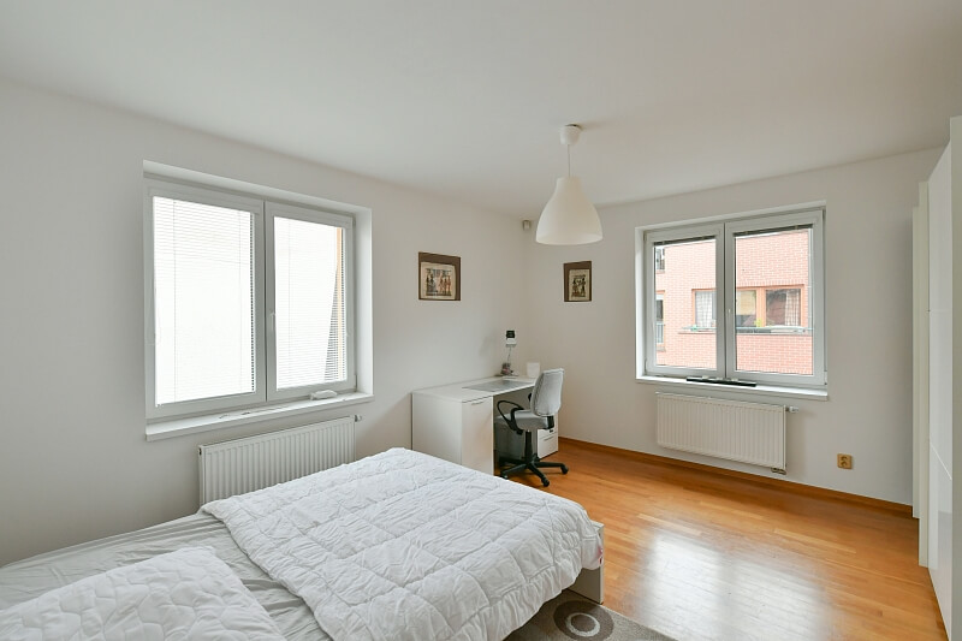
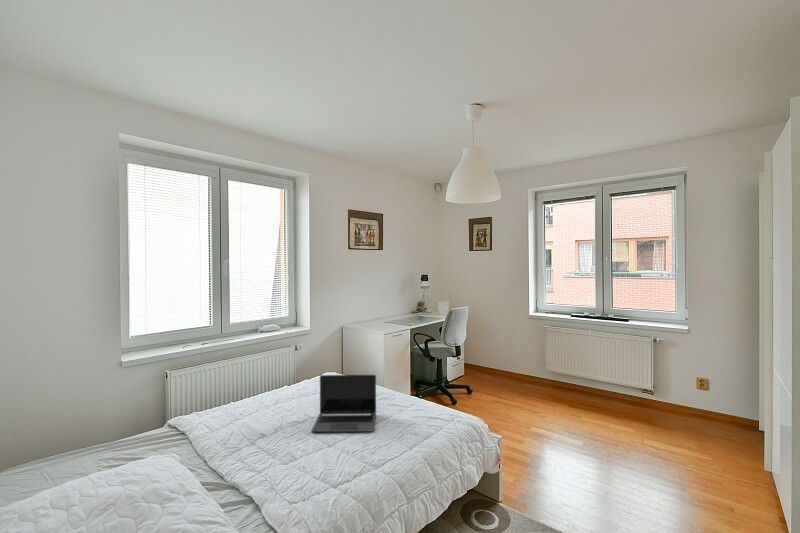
+ laptop [311,374,377,433]
